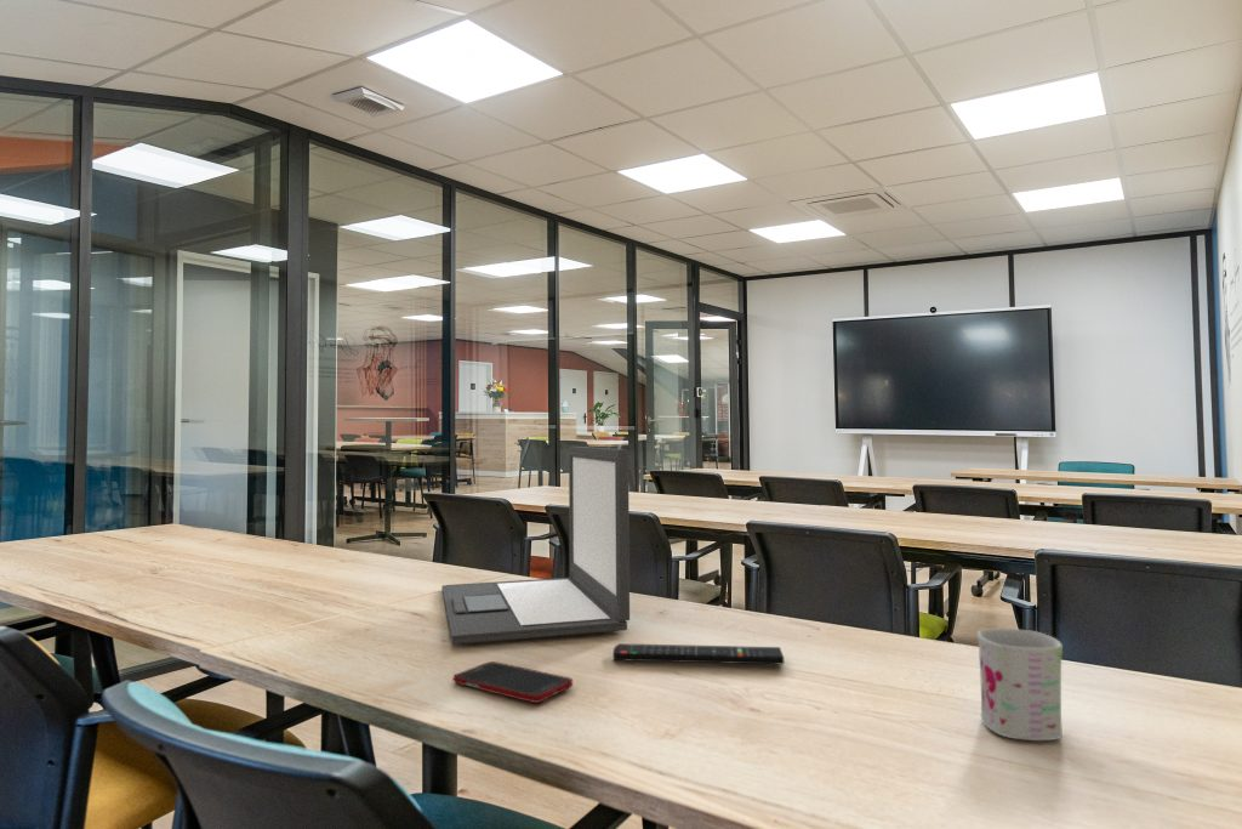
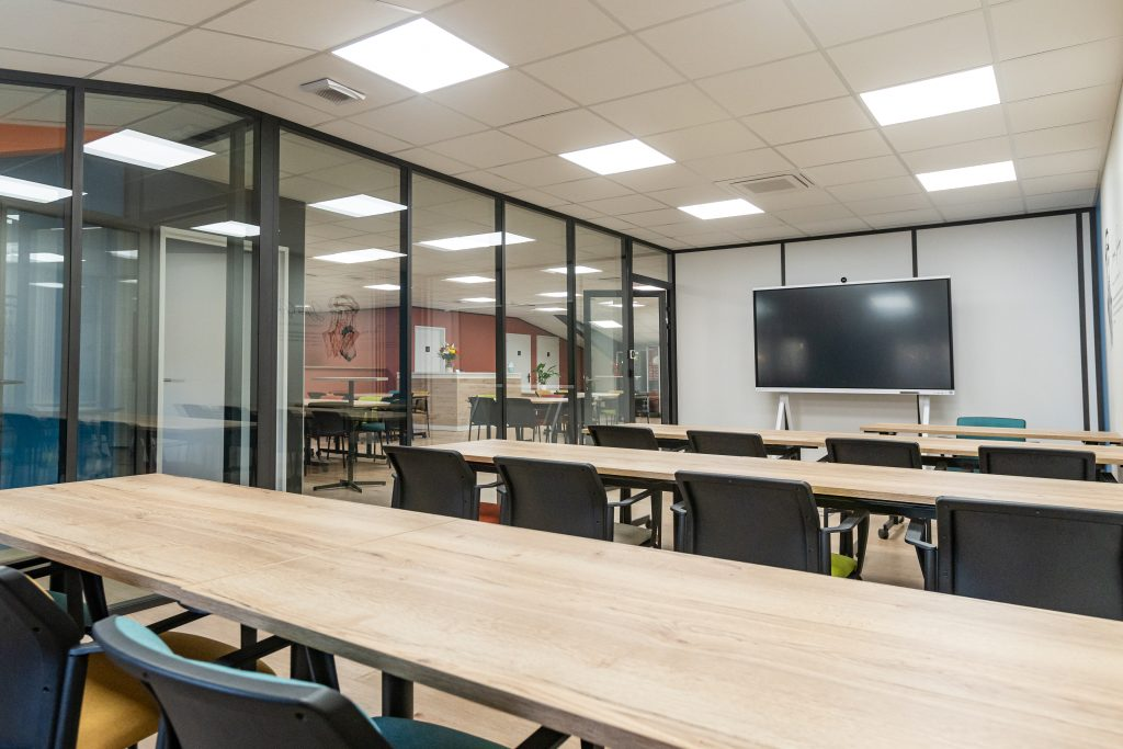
- cell phone [452,660,574,704]
- remote control [613,642,786,666]
- mug [976,628,1064,742]
- laptop [440,445,631,646]
